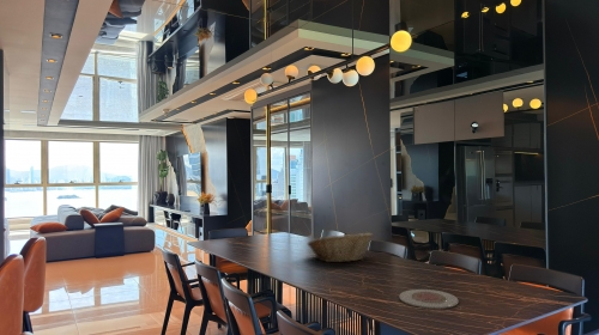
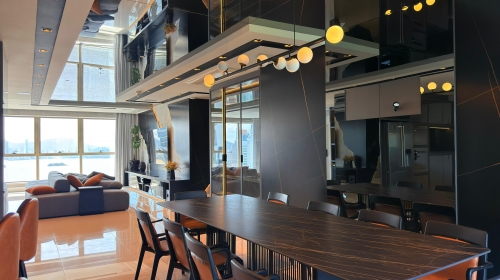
- plate [398,288,459,310]
- fruit basket [307,232,374,263]
